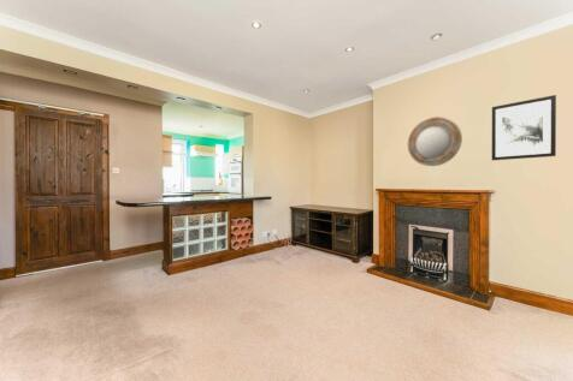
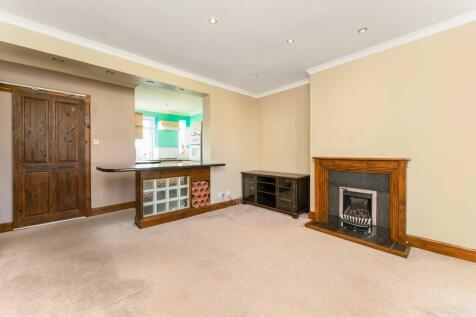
- wall art [491,94,557,161]
- home mirror [407,115,463,167]
